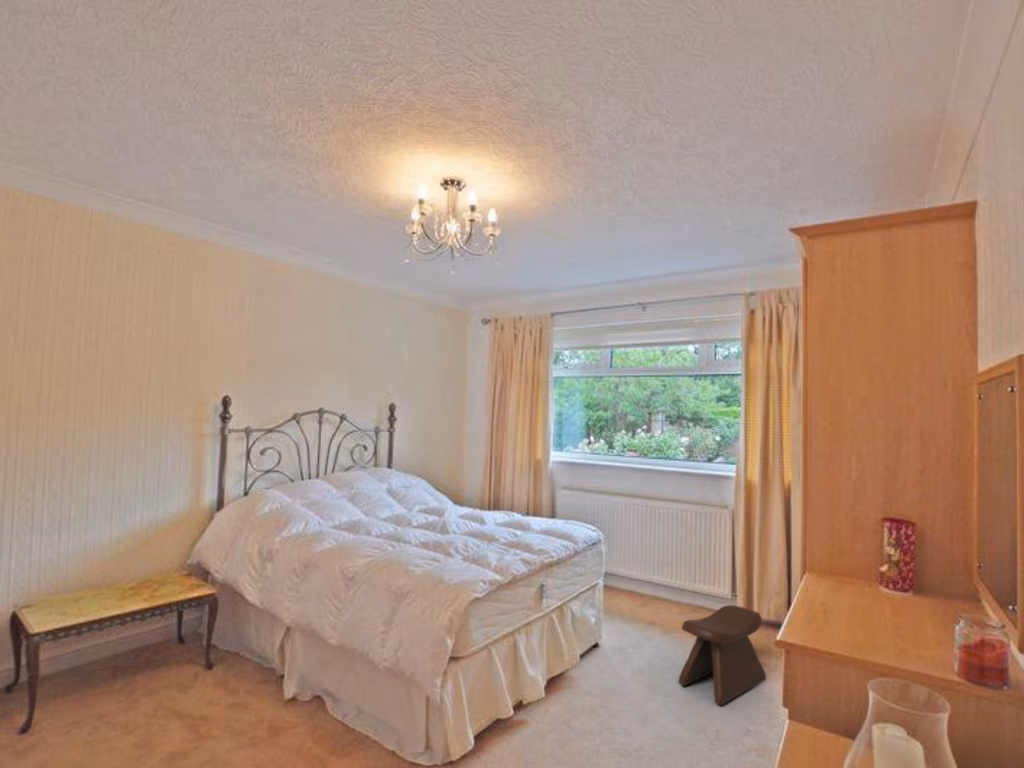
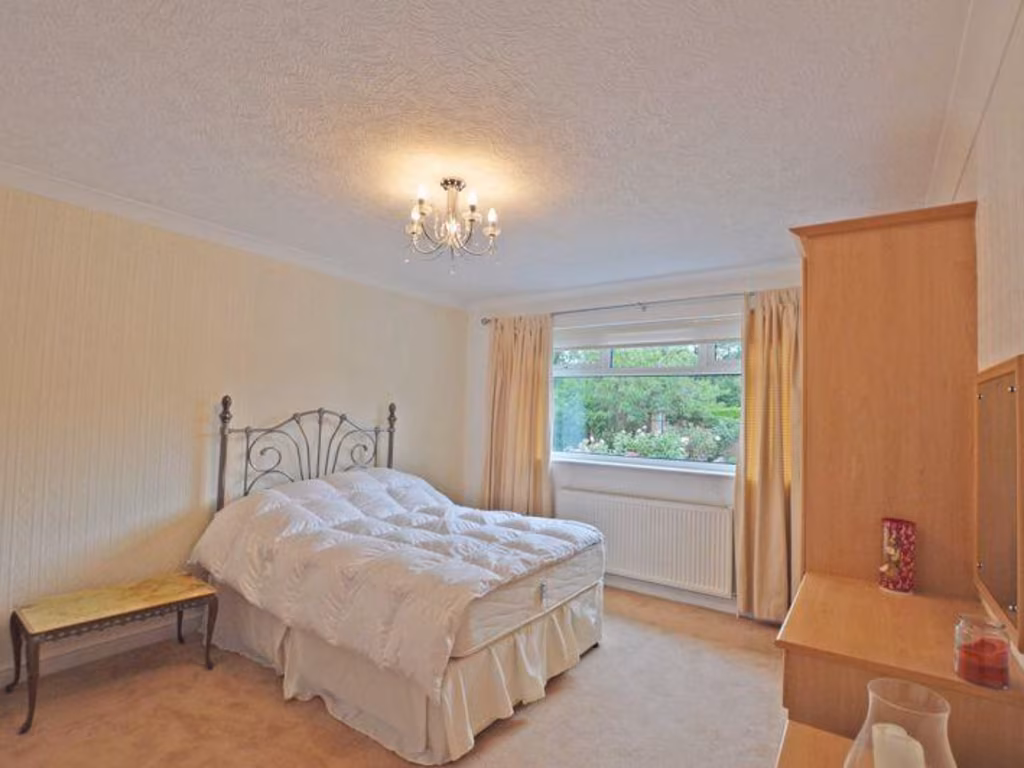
- stool [677,604,767,706]
